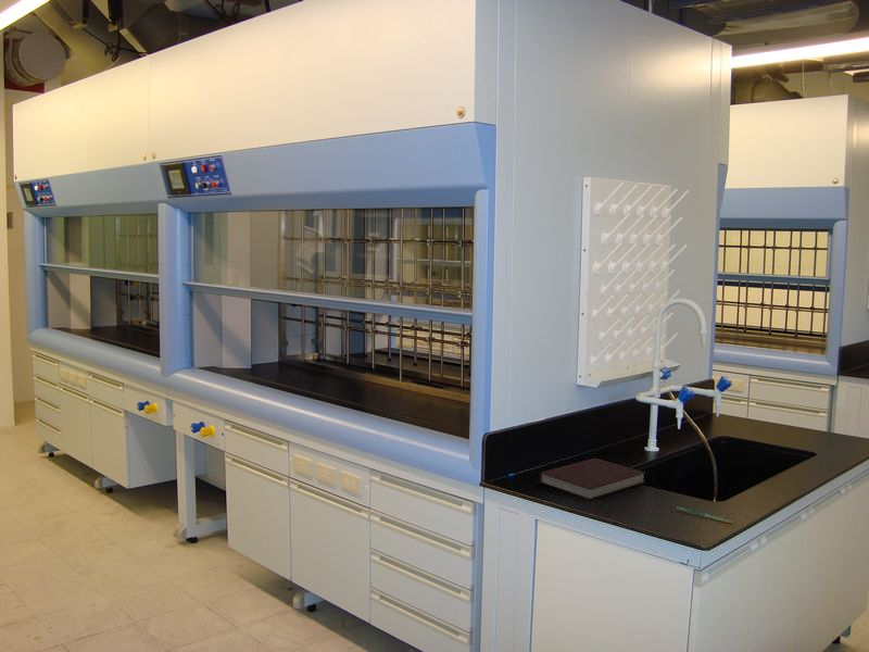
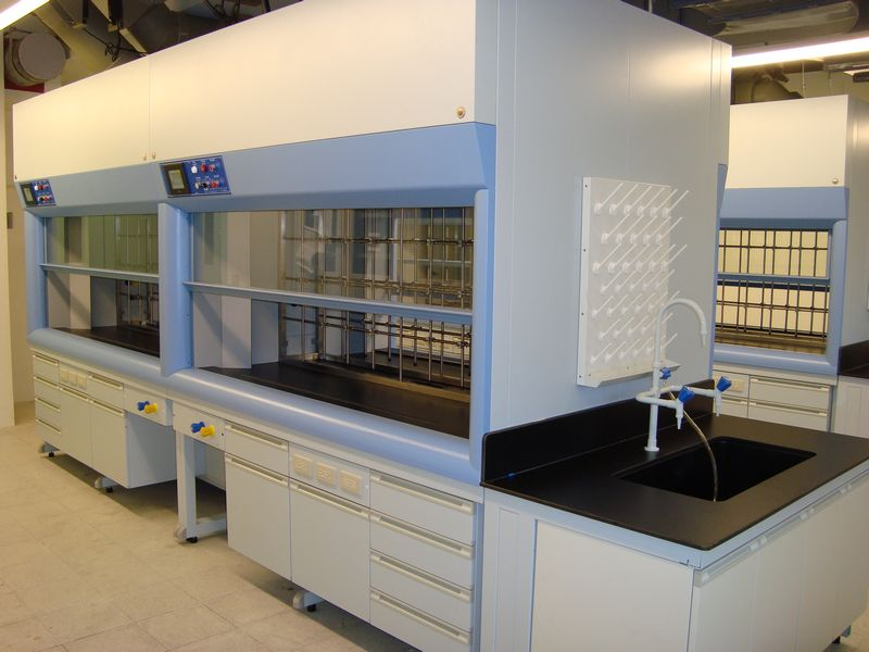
- pen [676,505,735,525]
- notebook [539,457,646,501]
